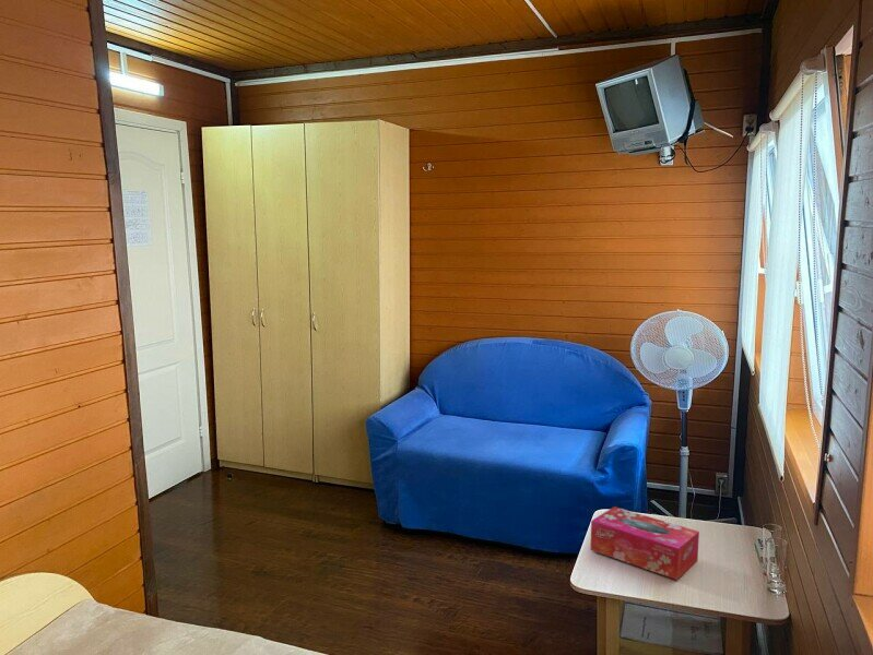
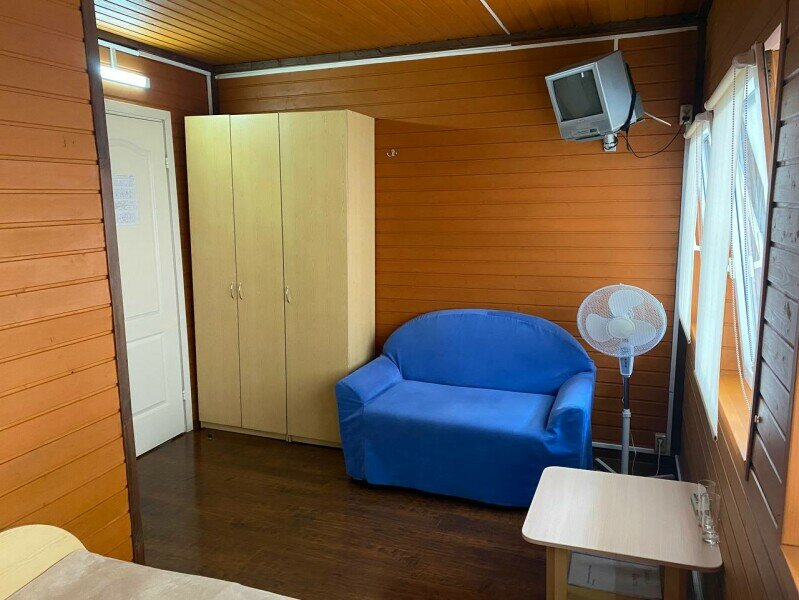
- tissue box [589,505,700,581]
